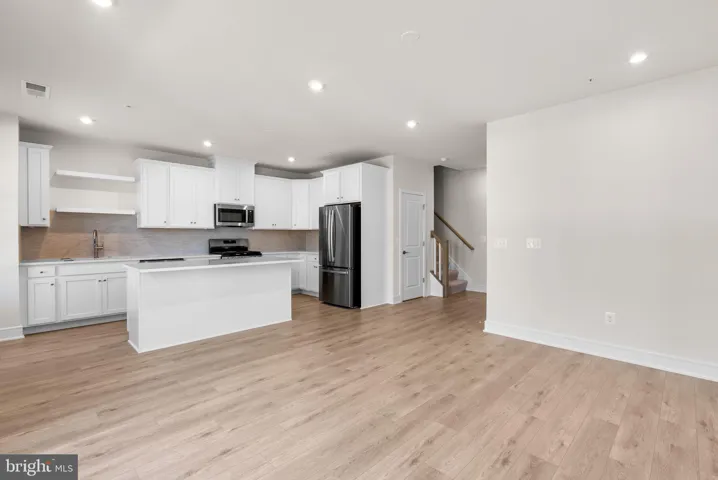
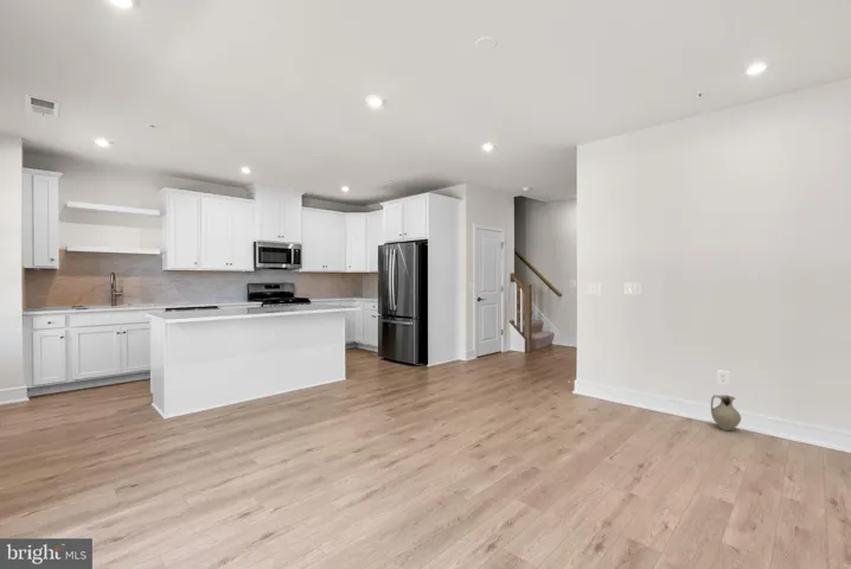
+ ceramic jug [710,394,742,431]
